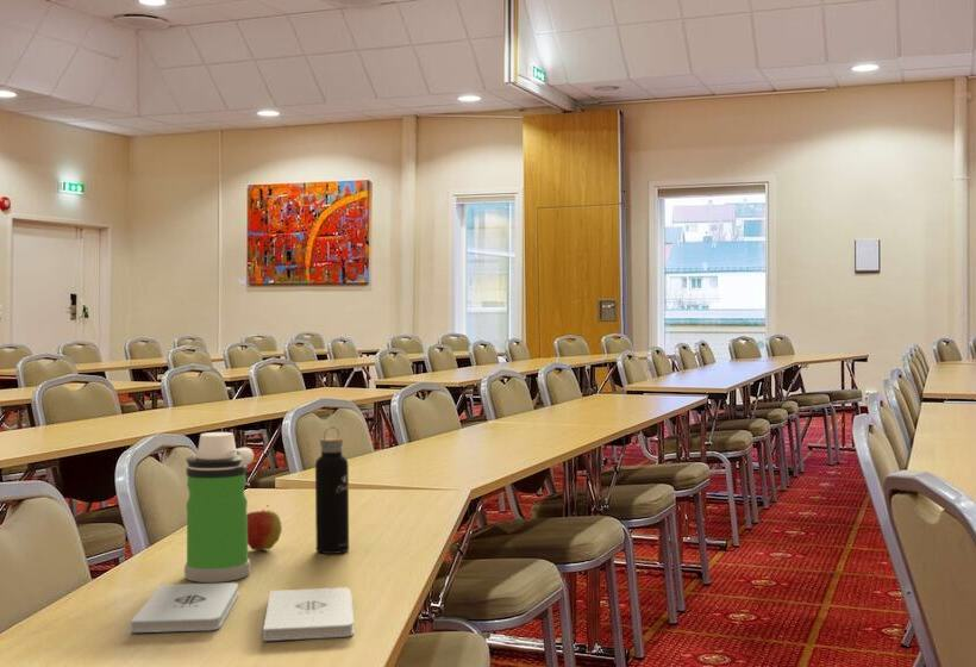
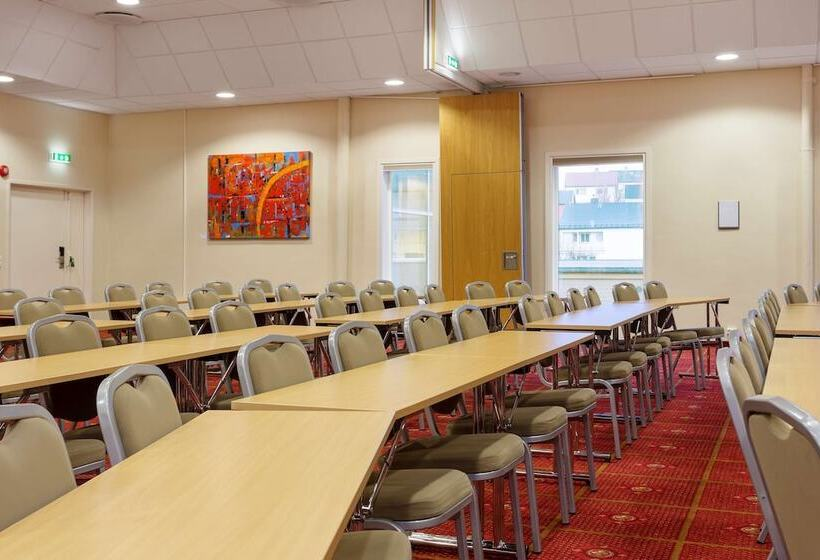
- water bottle [314,425,350,555]
- water bottle [183,431,255,584]
- notepad [262,586,355,642]
- notepad [130,581,239,634]
- apple [246,504,283,551]
